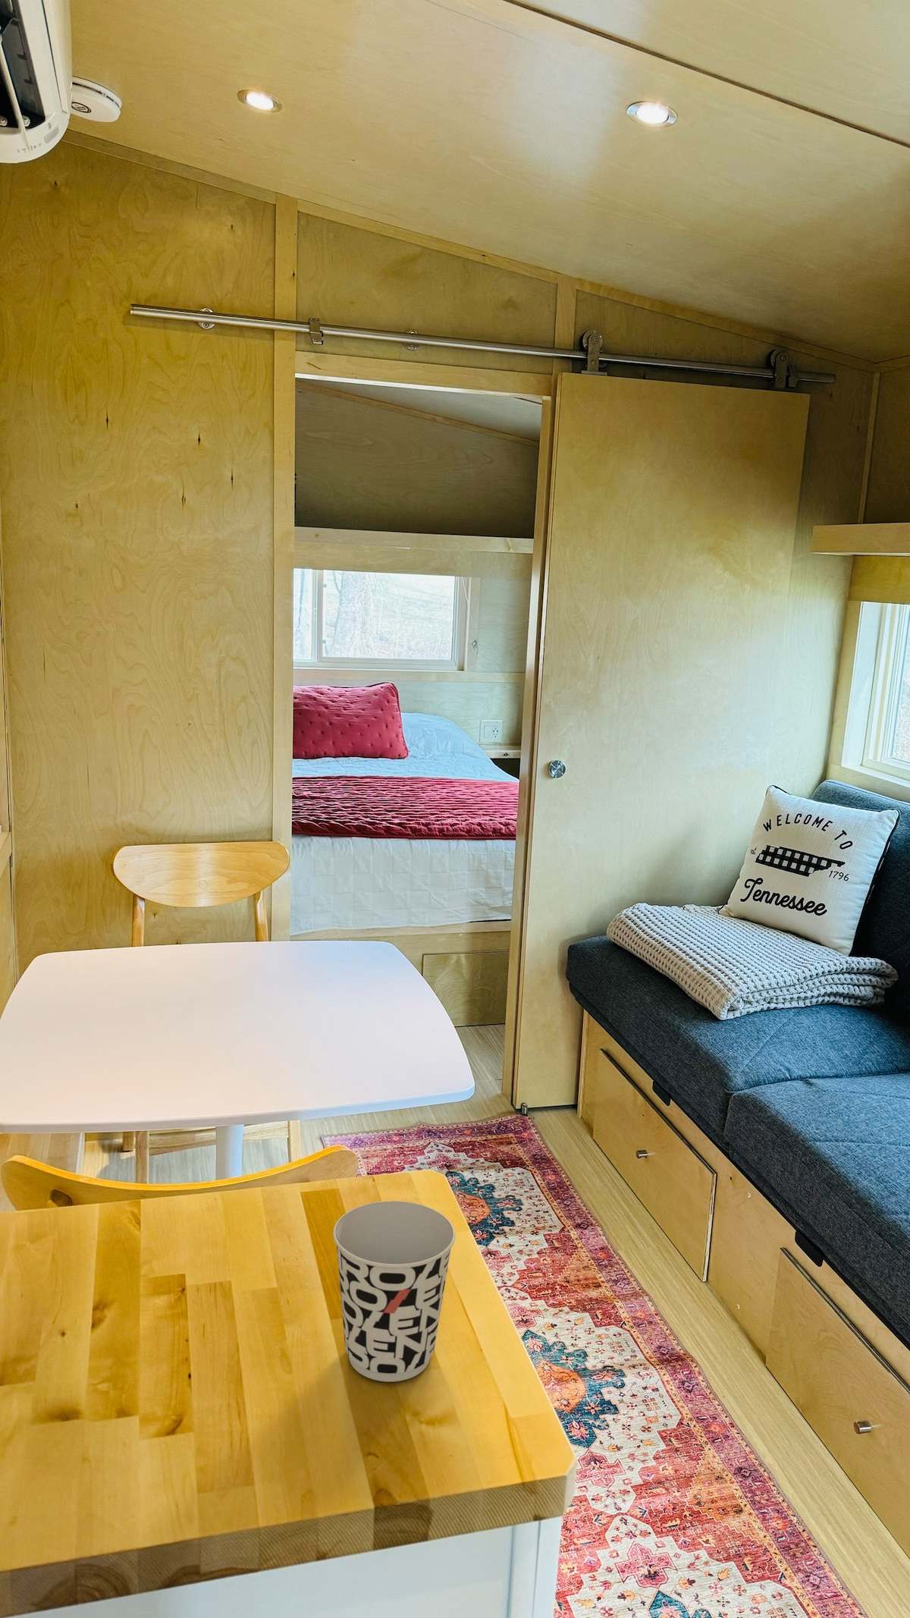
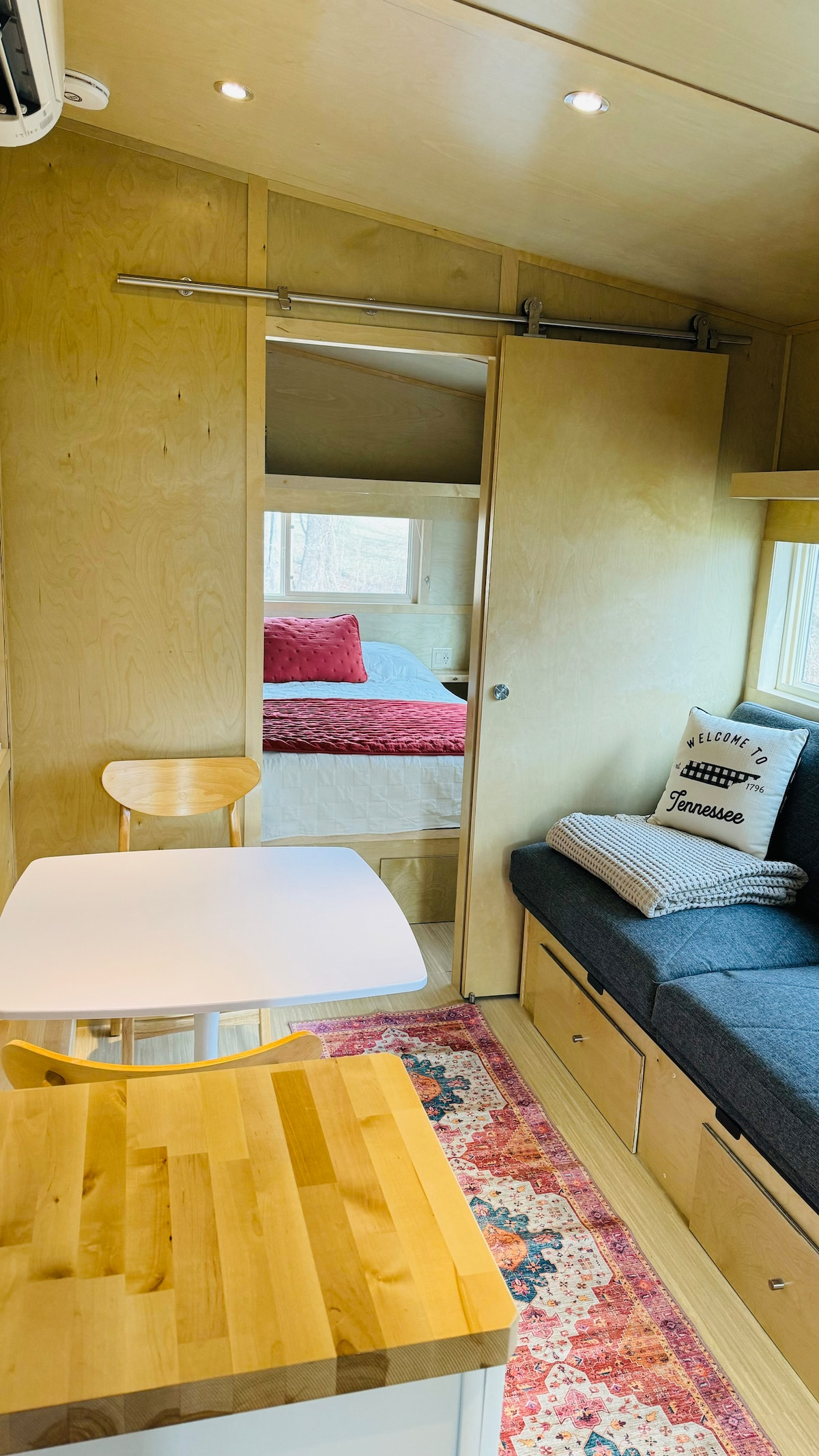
- cup [332,1200,457,1382]
